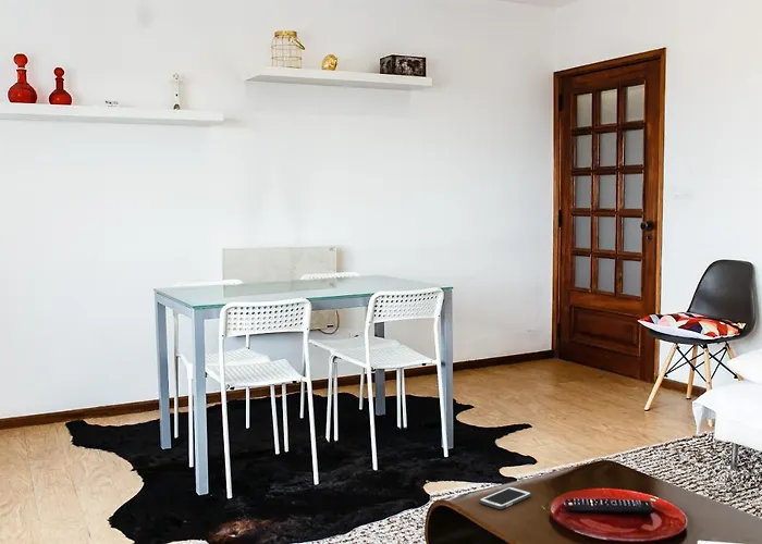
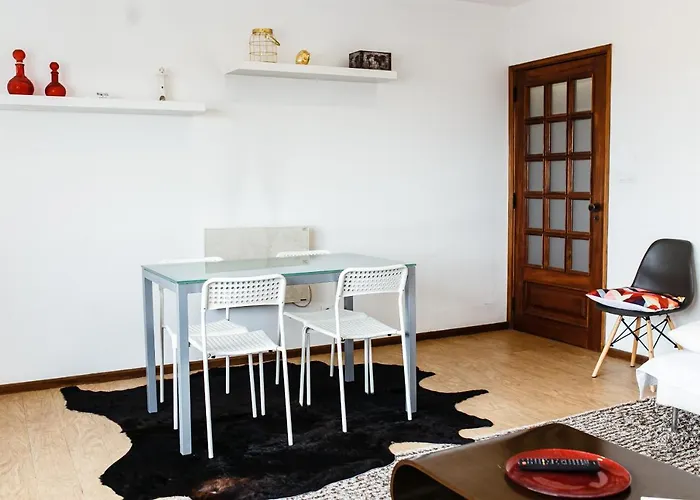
- cell phone [478,485,532,510]
